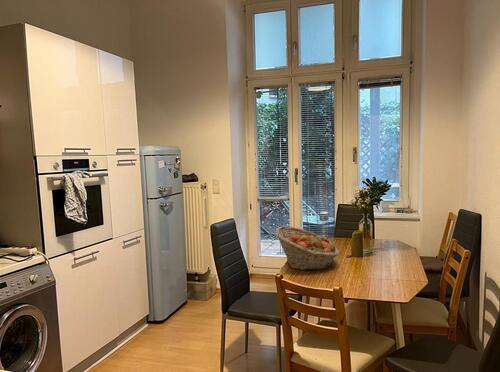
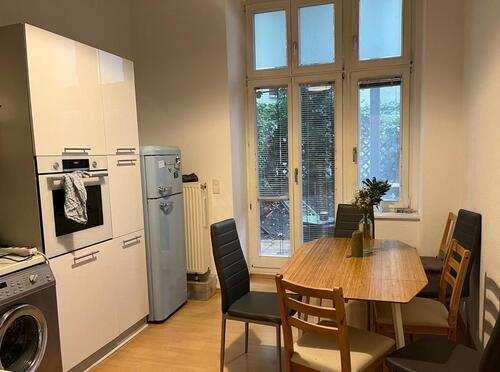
- fruit basket [274,225,340,271]
